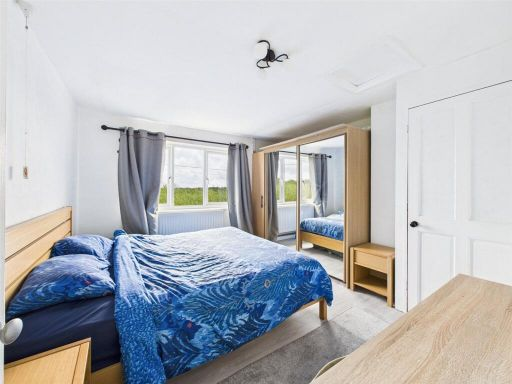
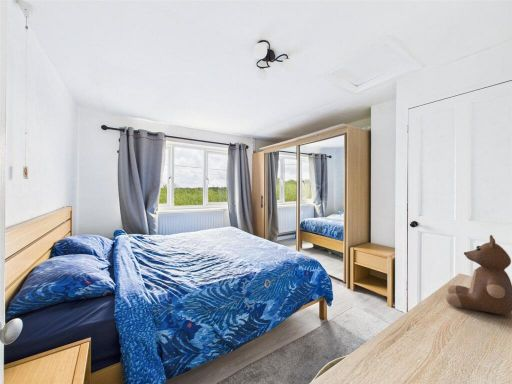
+ teddy bear [445,234,512,316]
